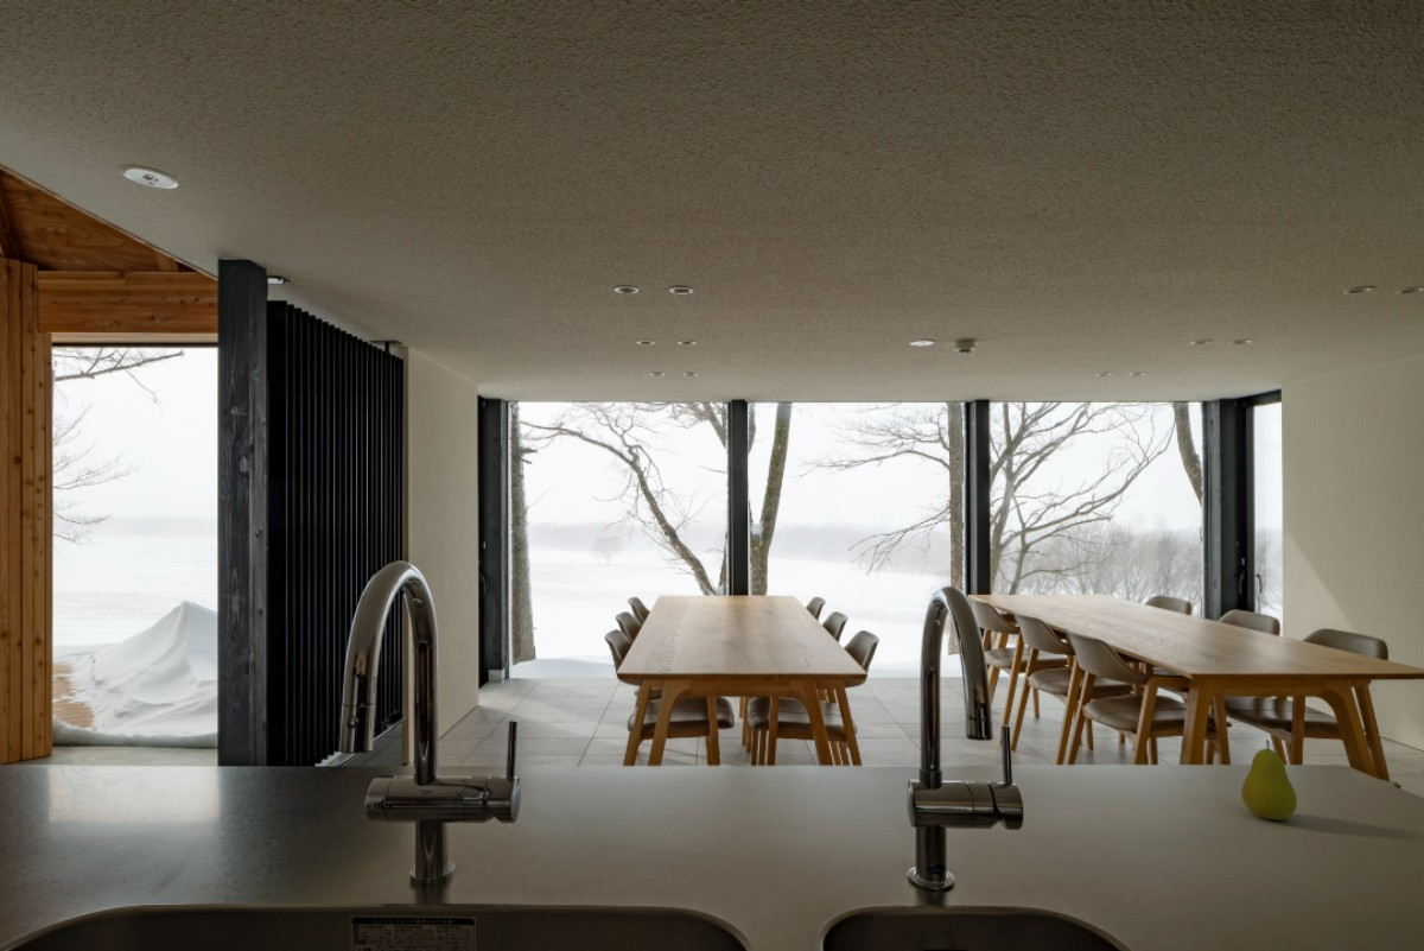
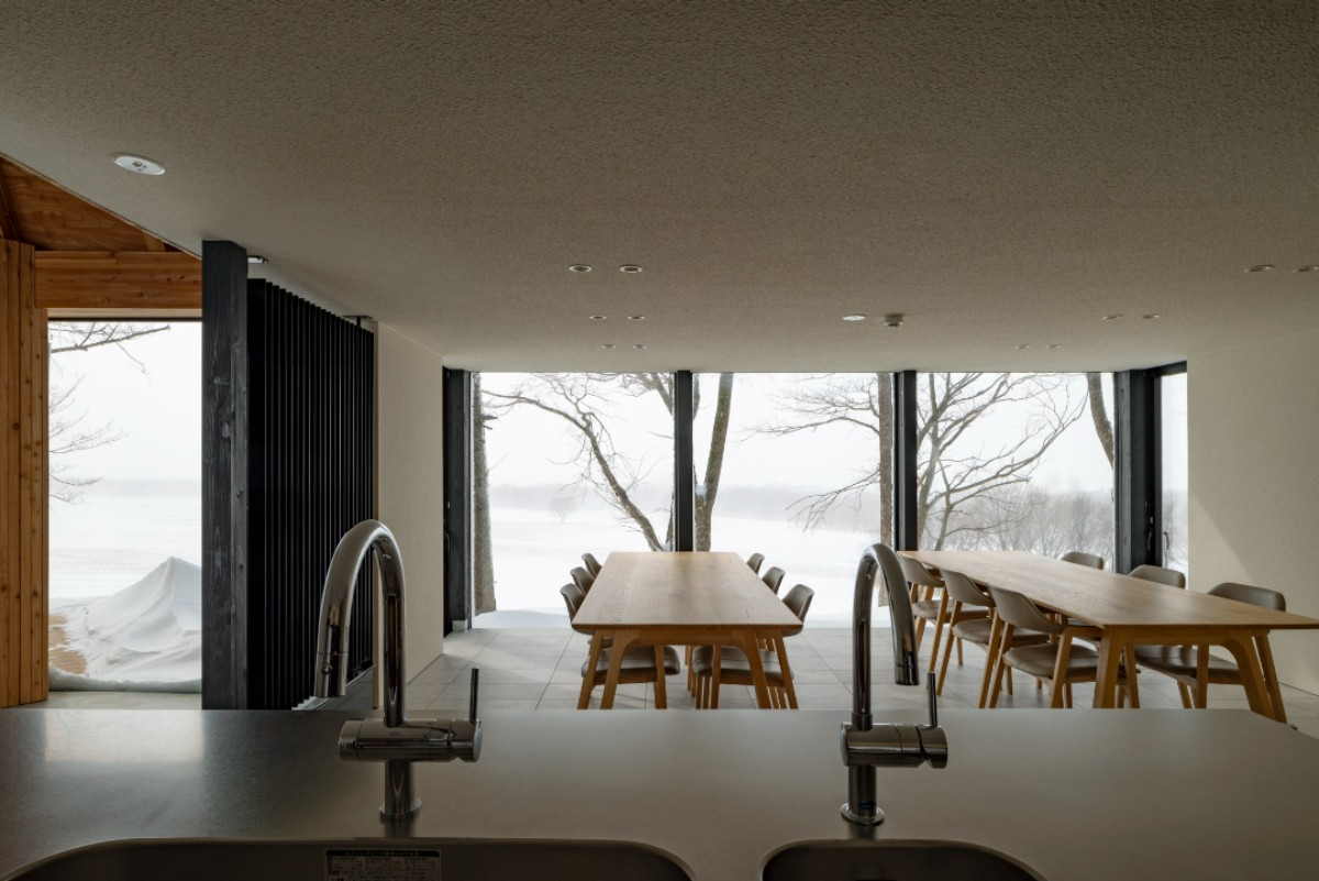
- fruit [1240,738,1298,822]
